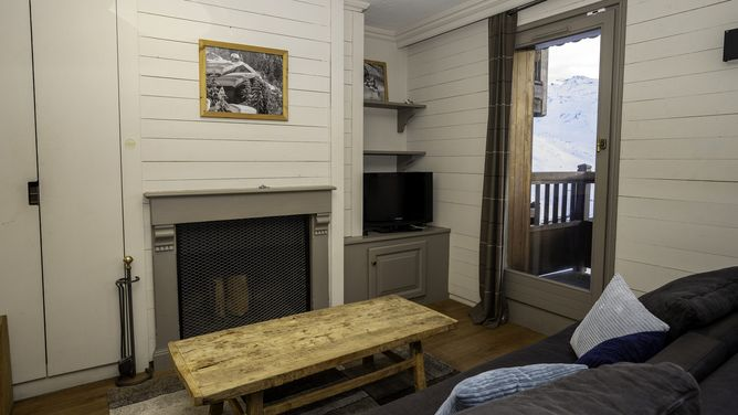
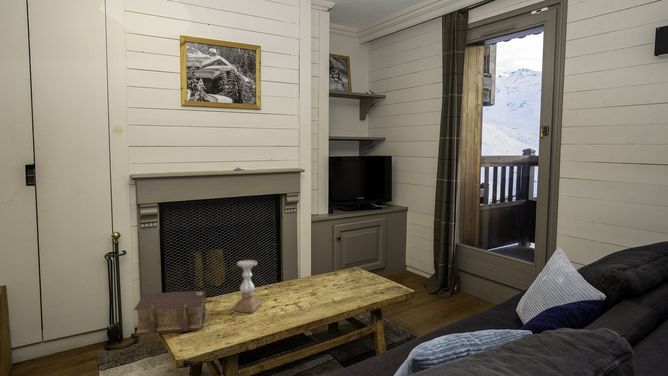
+ candle holder [232,259,262,314]
+ bible [133,290,206,336]
